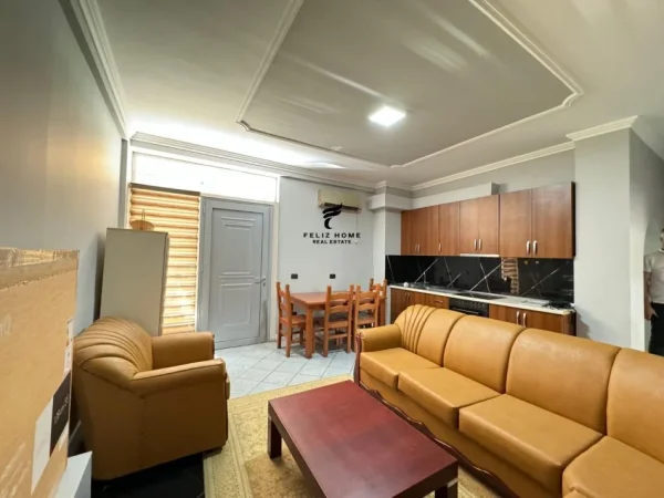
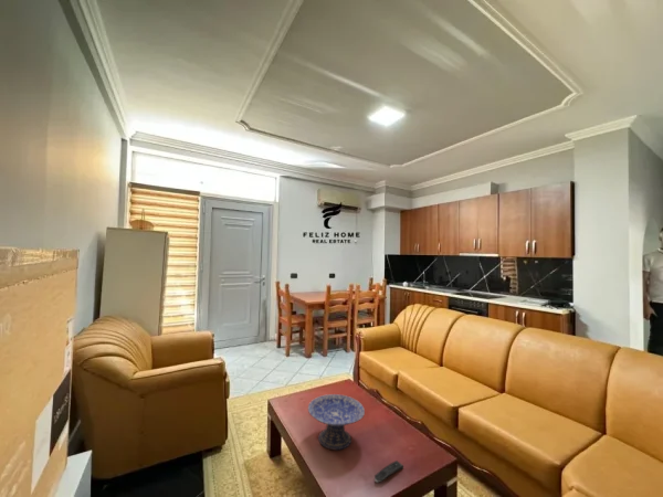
+ remote control [373,459,404,484]
+ decorative bowl [307,393,366,451]
